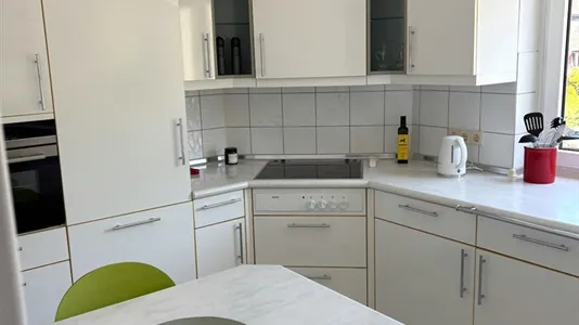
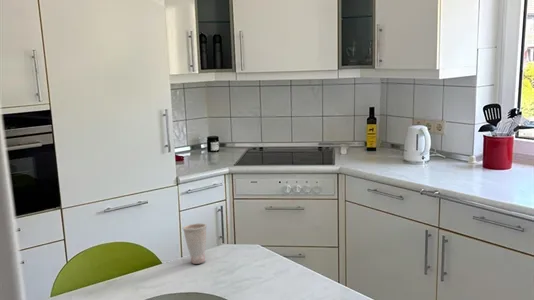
+ cup [182,222,208,265]
